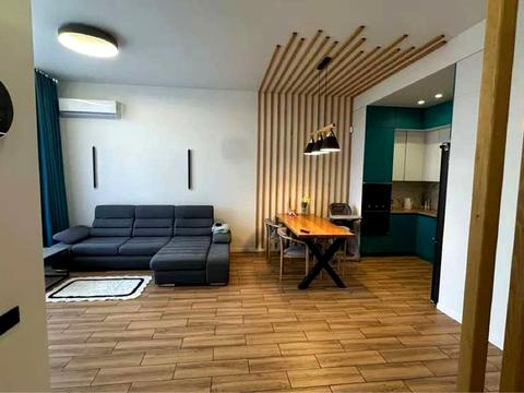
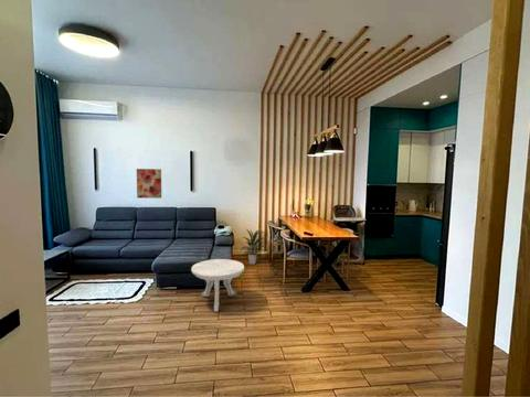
+ side table [190,258,245,313]
+ wall art [136,168,162,200]
+ indoor plant [240,227,266,266]
